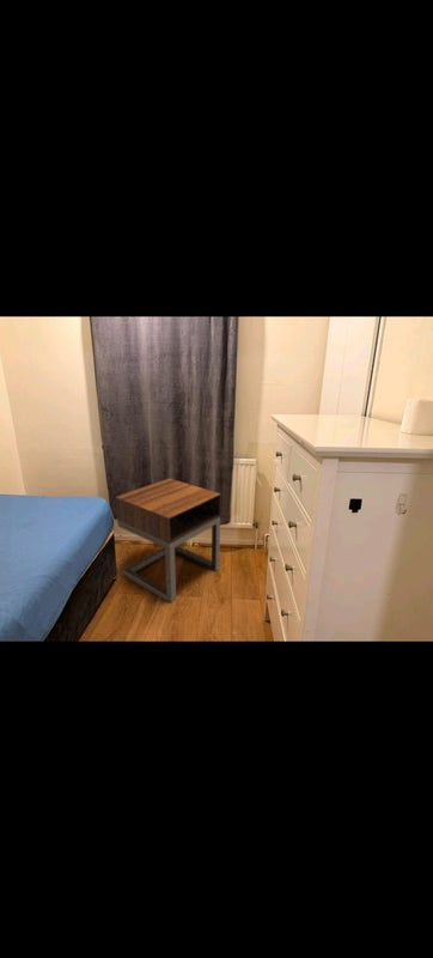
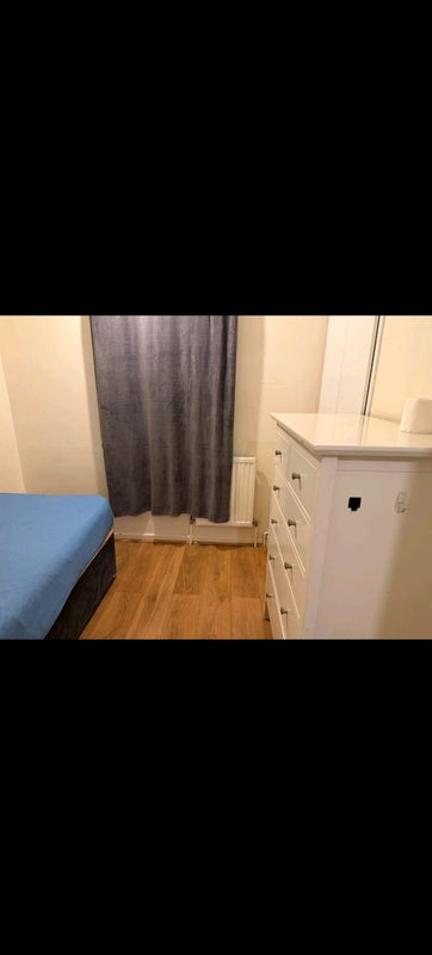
- nightstand [115,478,222,605]
